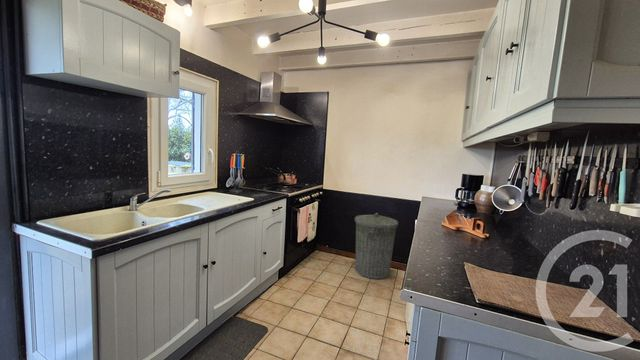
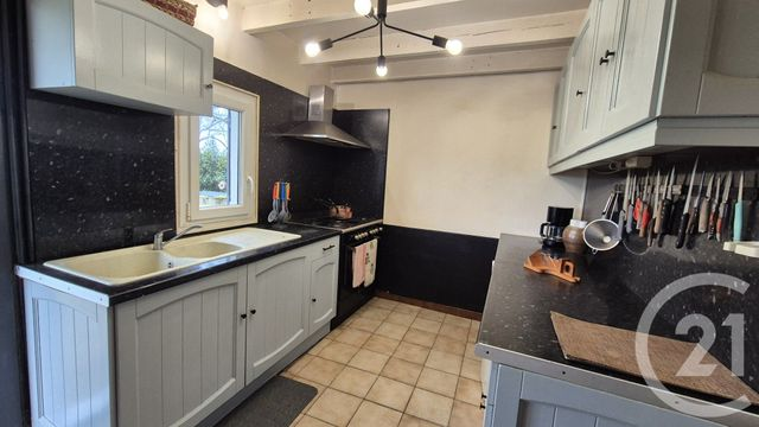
- trash can [354,212,399,280]
